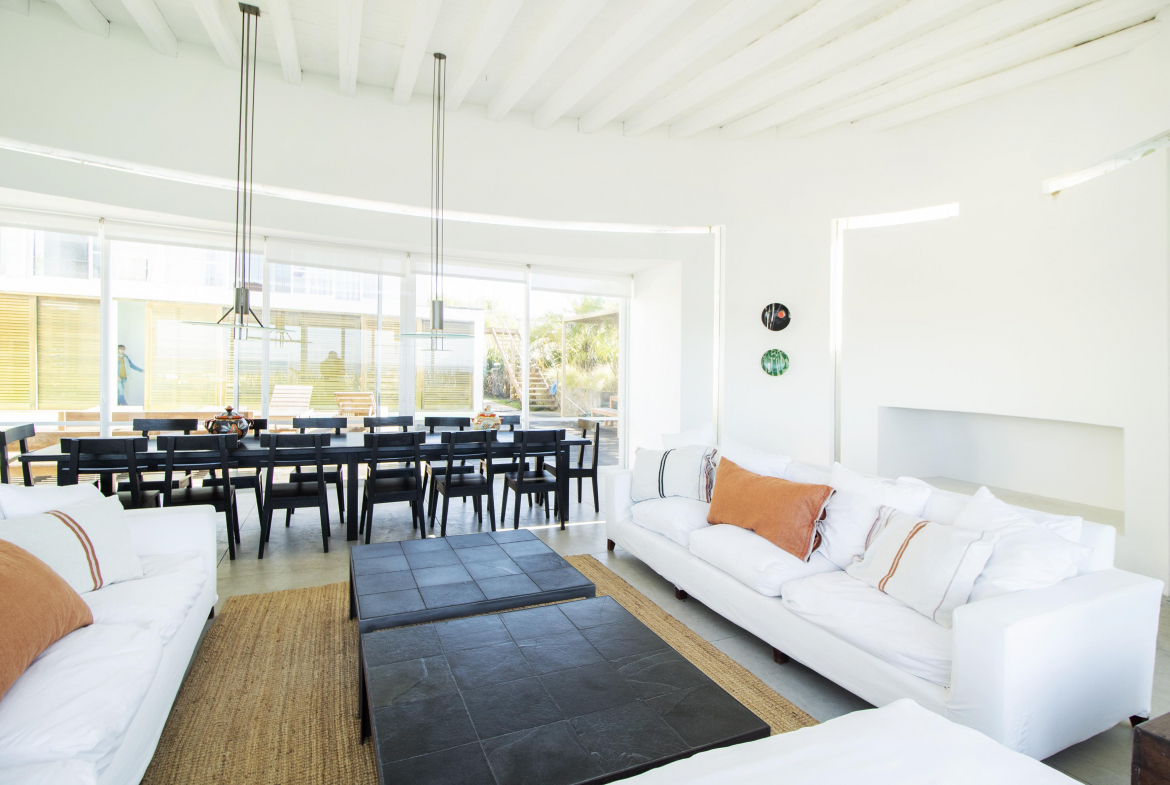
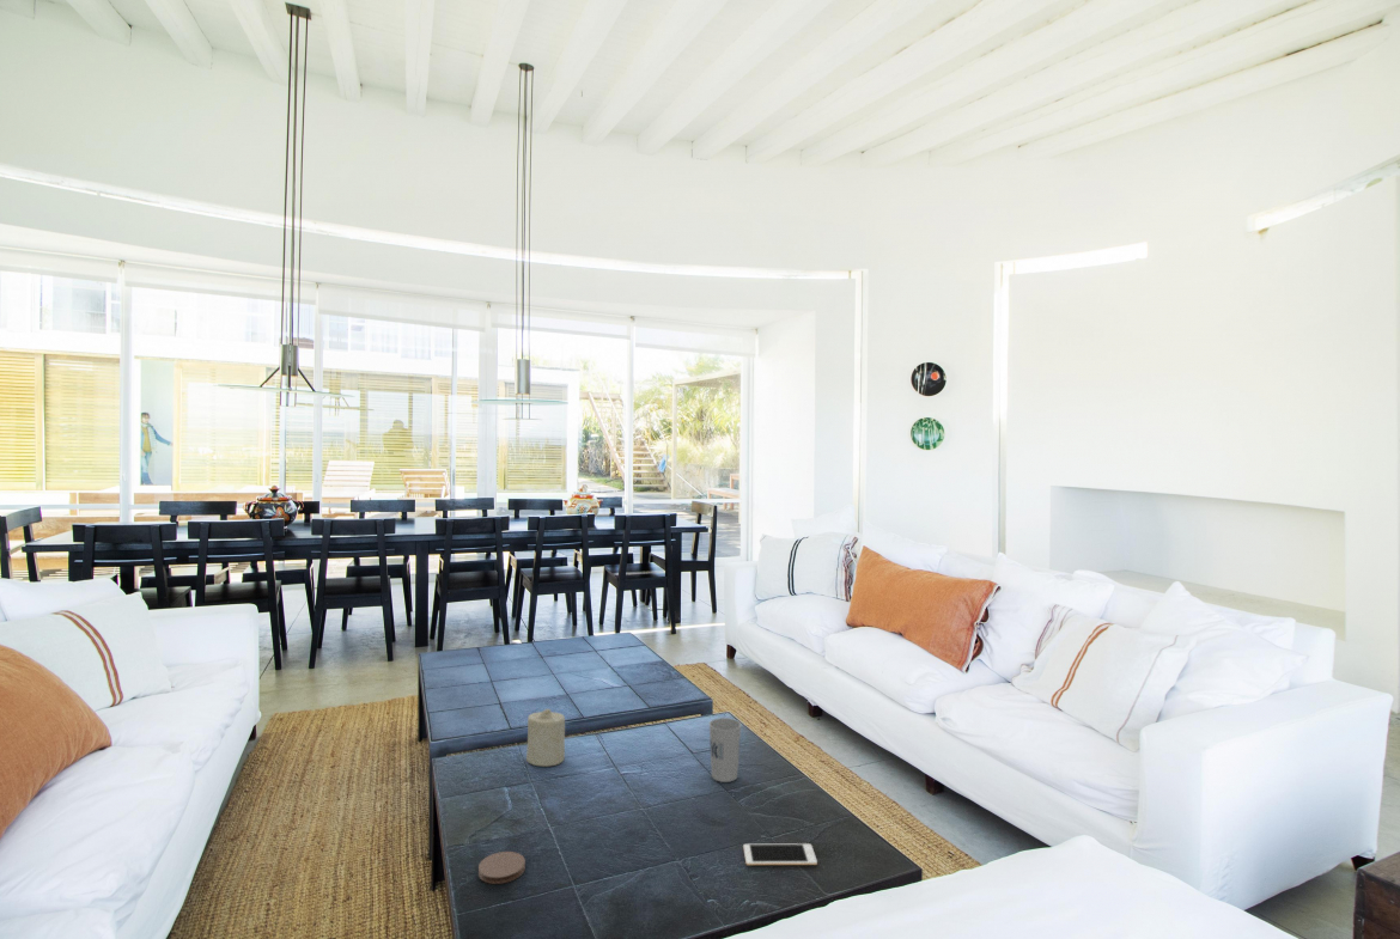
+ coaster [477,850,526,885]
+ cell phone [742,842,818,866]
+ candle [525,708,566,768]
+ cup [708,717,742,783]
